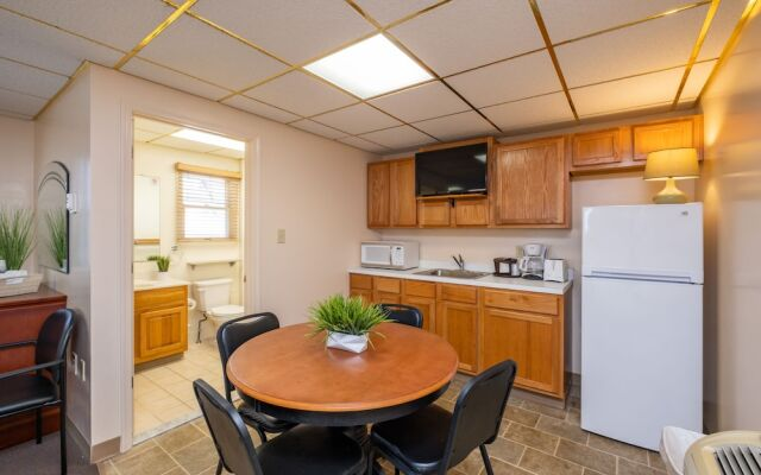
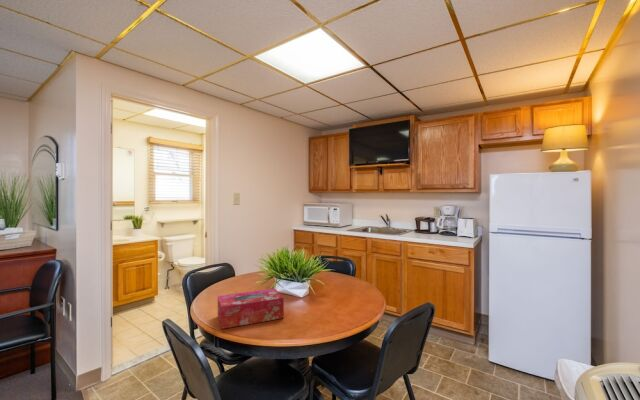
+ tissue box [217,288,285,330]
